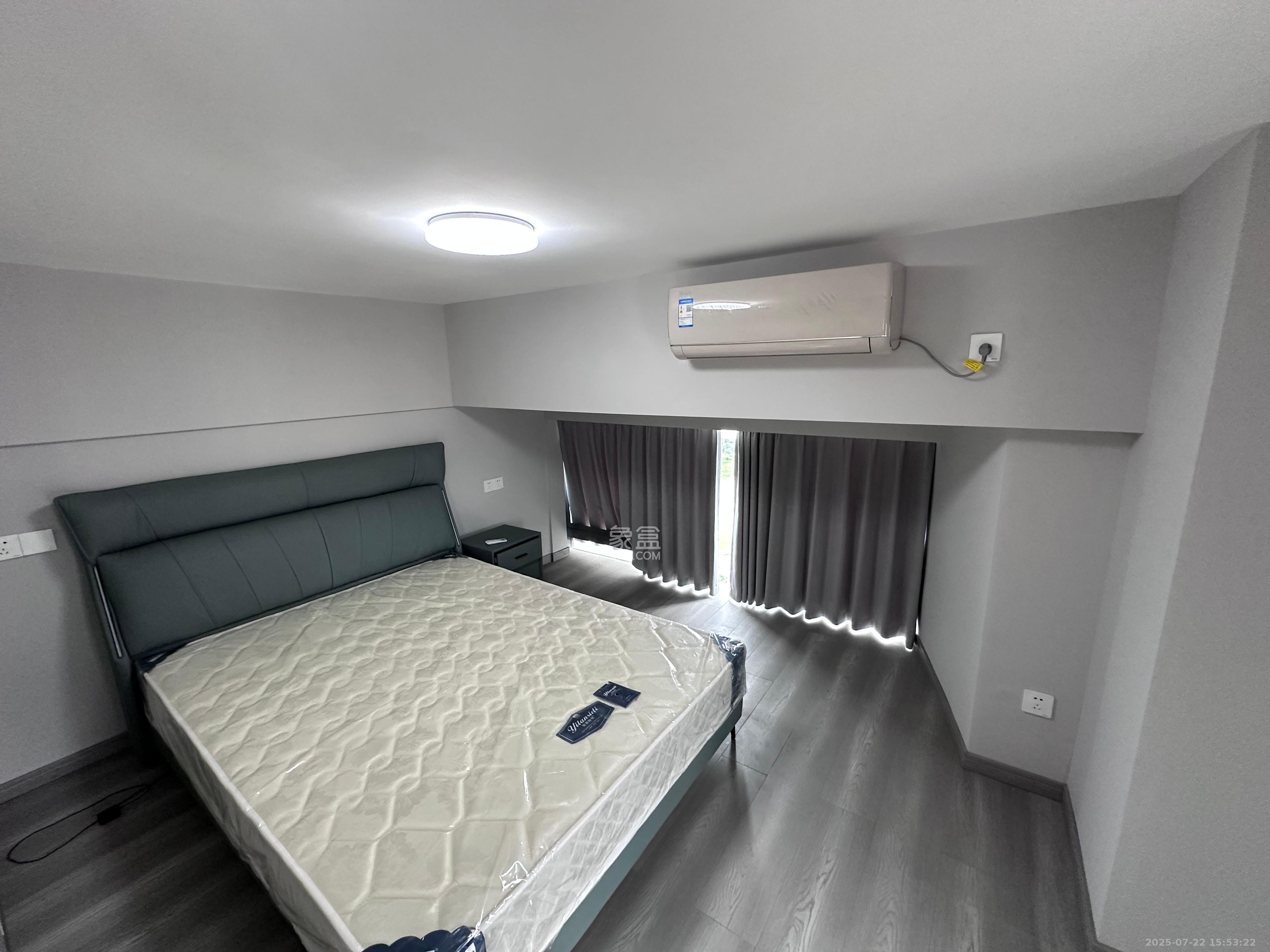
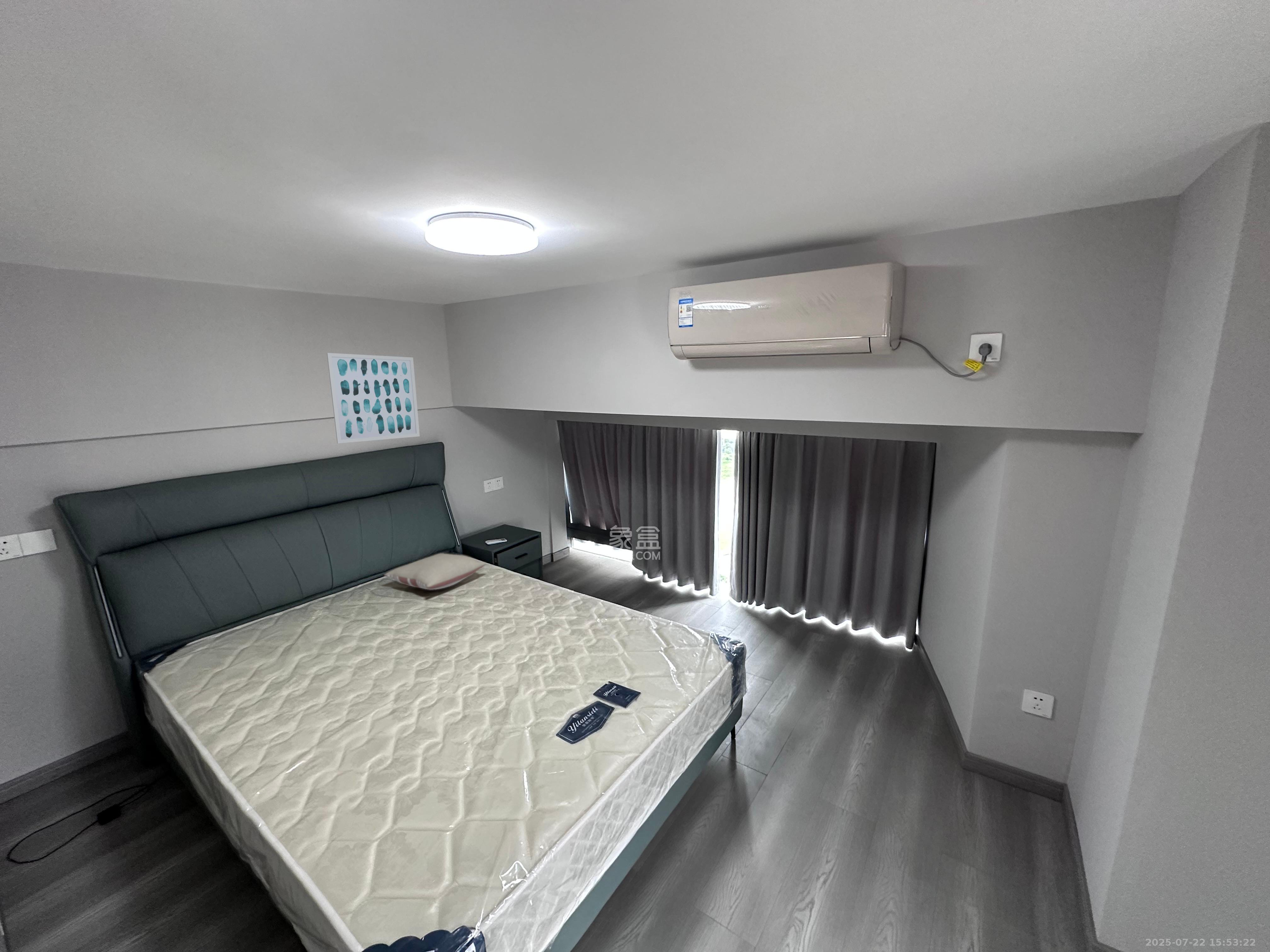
+ wall art [327,353,420,444]
+ pillow [384,553,486,590]
